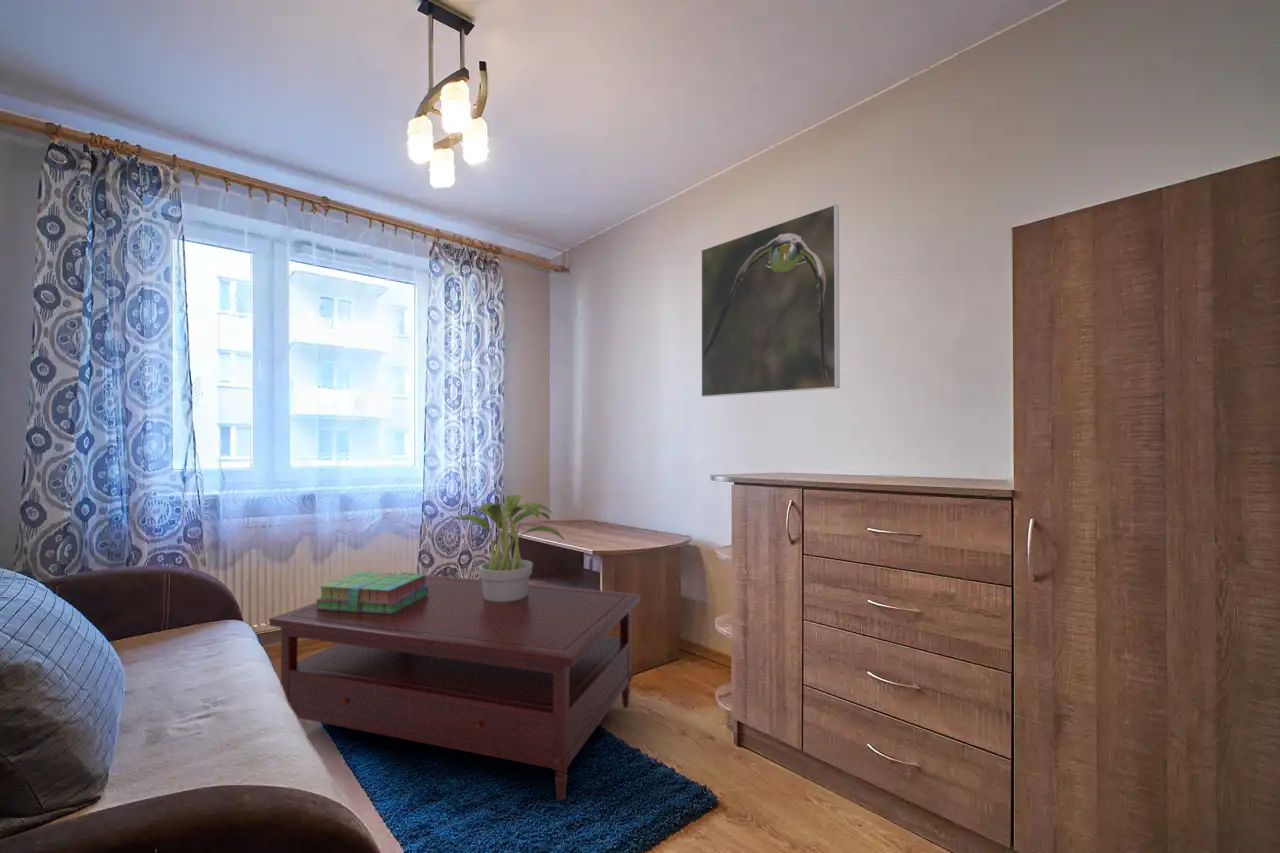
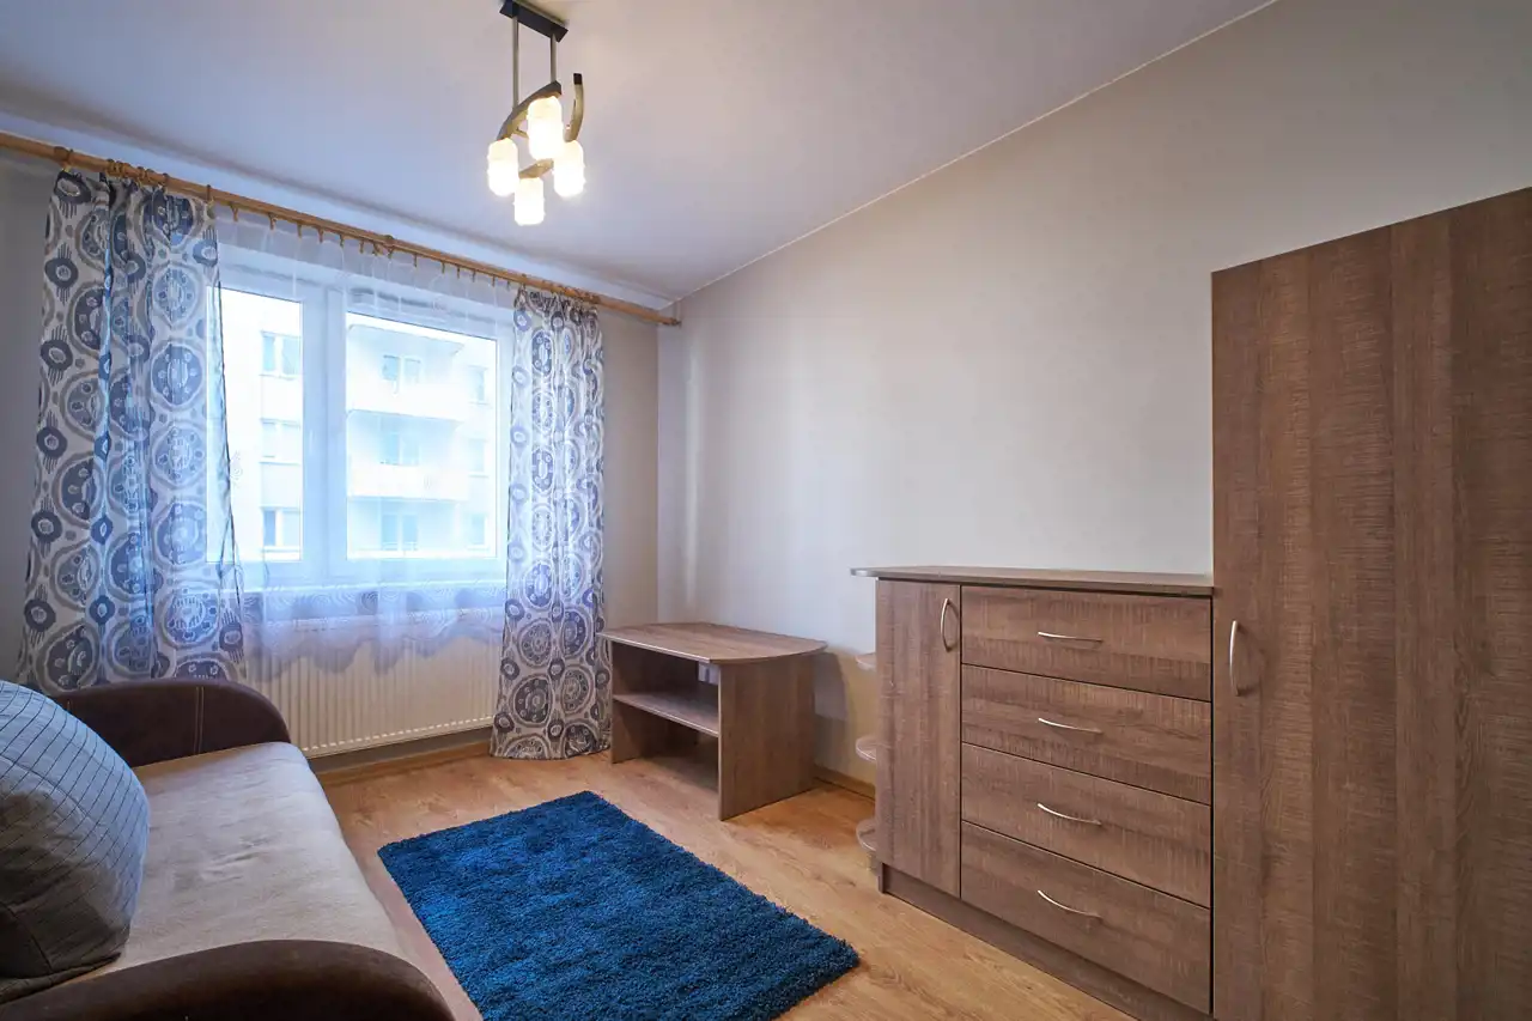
- coffee table [268,572,642,802]
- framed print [700,203,841,398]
- potted plant [447,494,565,602]
- stack of books [314,571,428,614]
